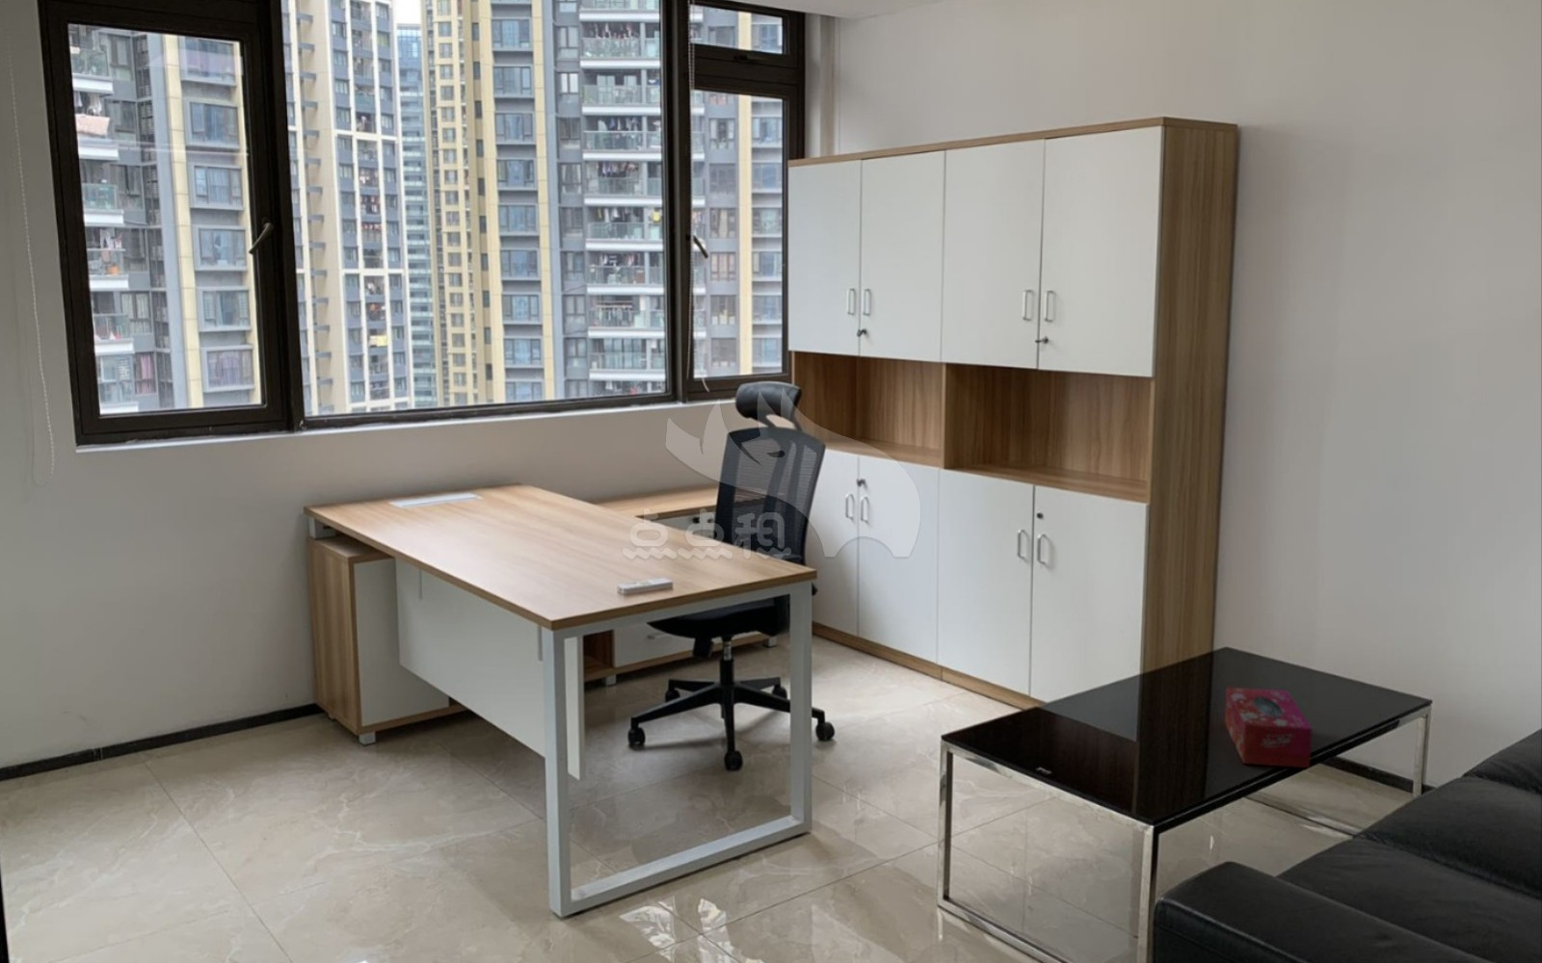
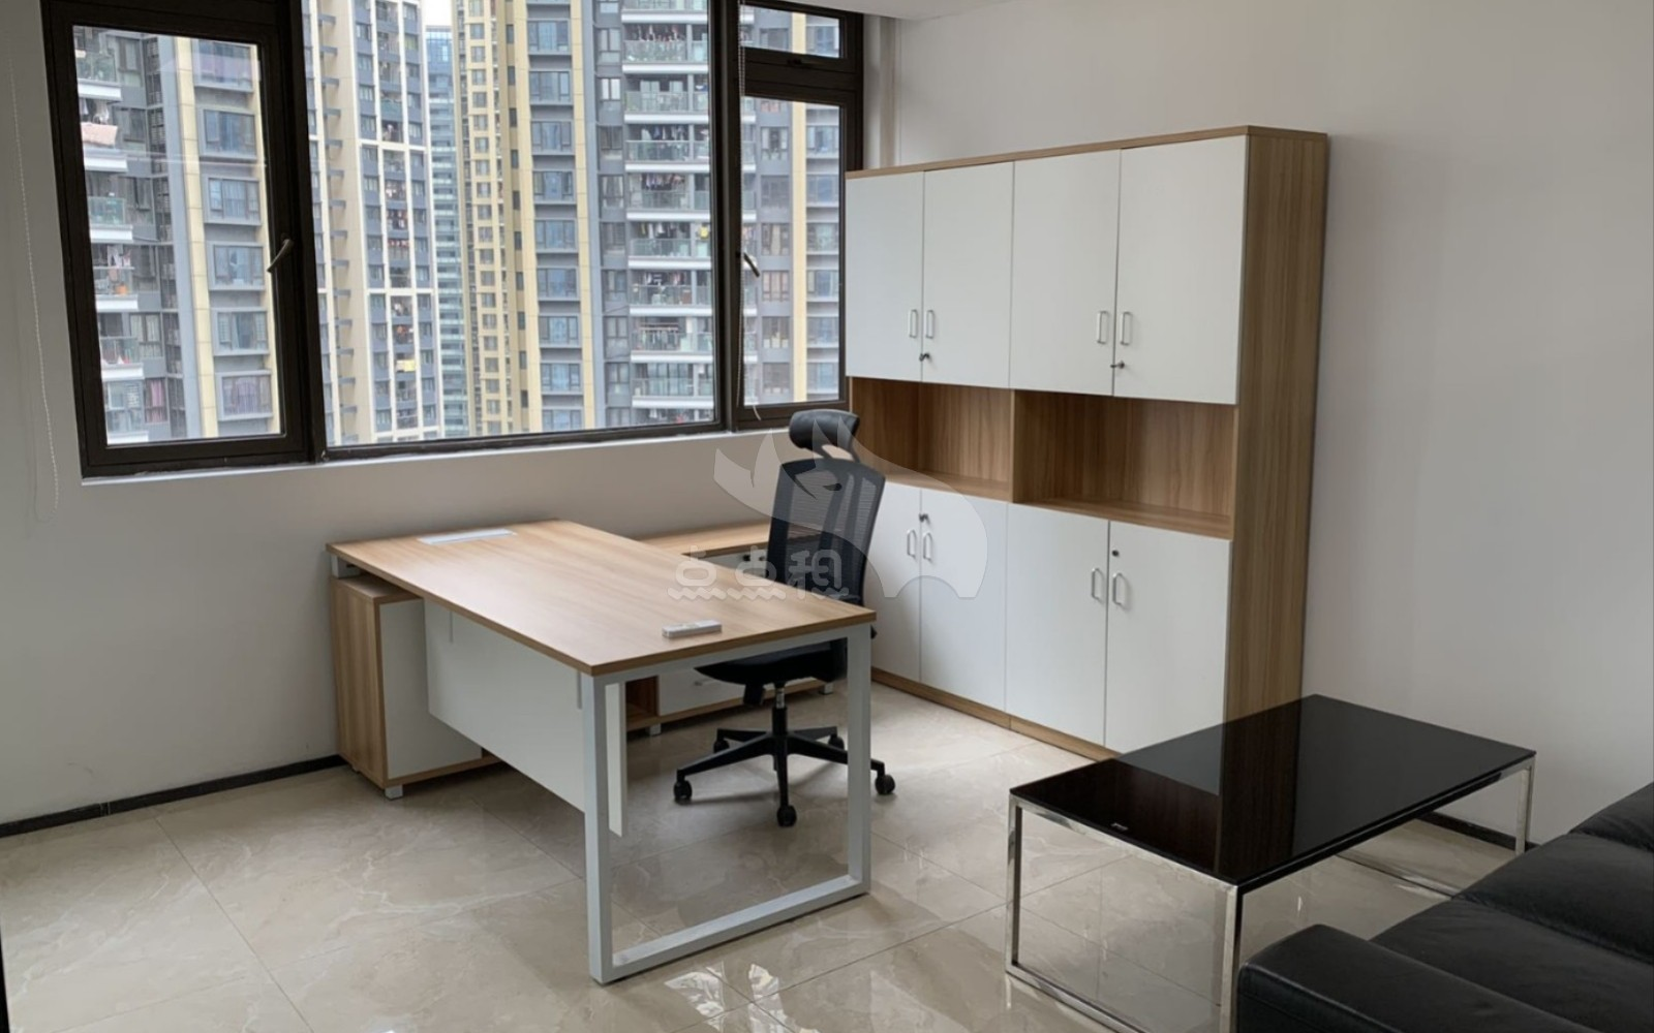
- tissue box [1224,687,1312,770]
